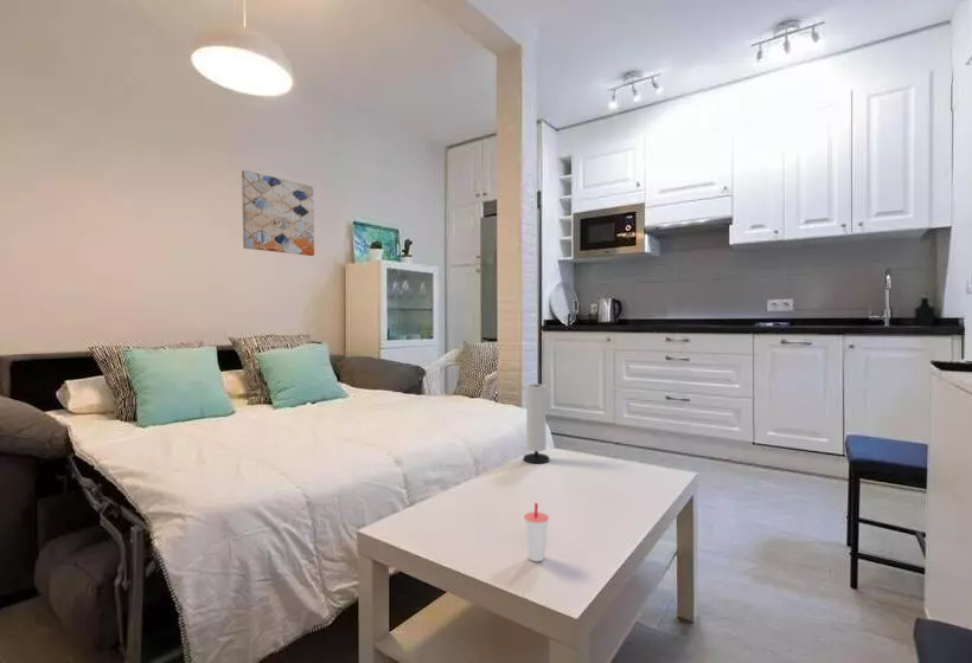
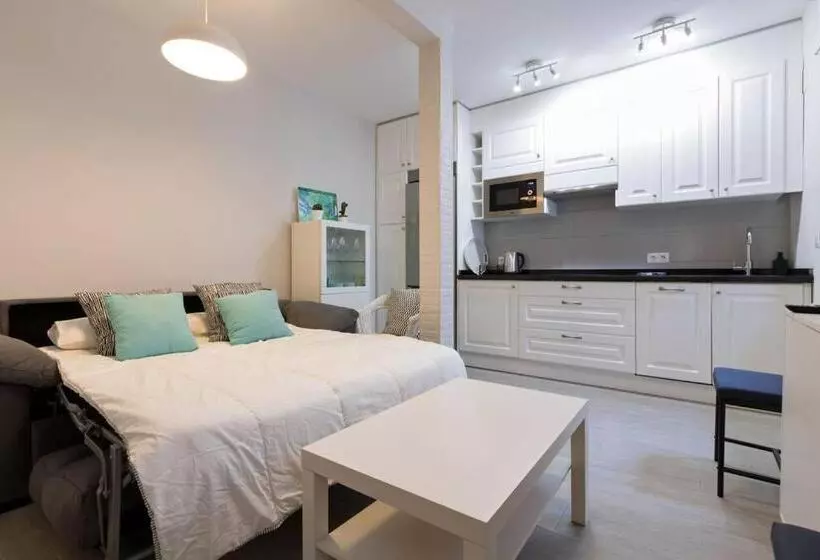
- cup [523,502,550,562]
- speaker [523,382,551,464]
- wall art [241,169,315,257]
